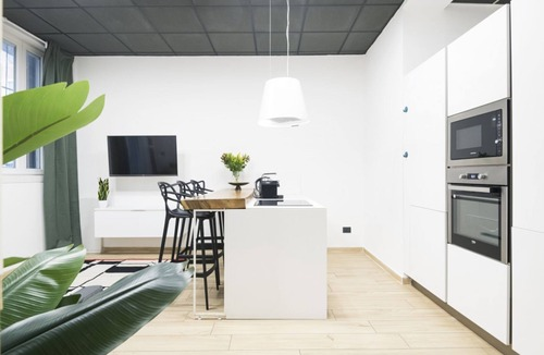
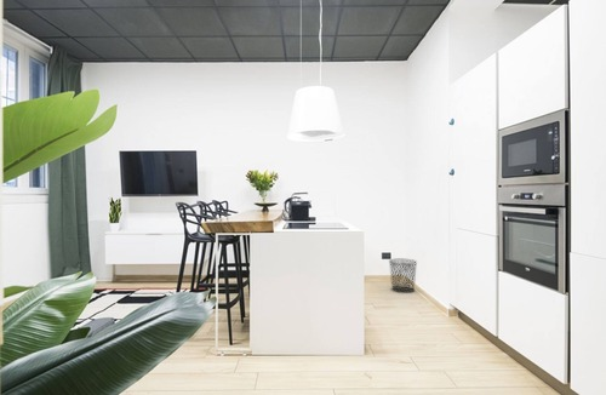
+ waste bin [388,258,418,294]
